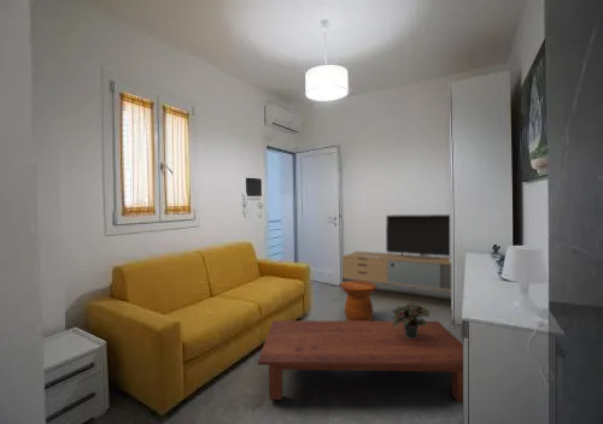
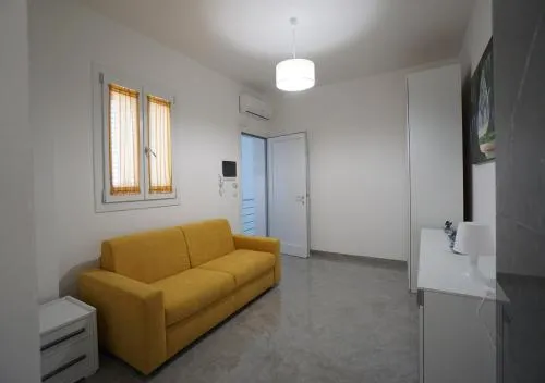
- coffee table [257,319,464,404]
- potted plant [391,301,431,338]
- side table [339,279,377,322]
- media console [341,213,452,292]
